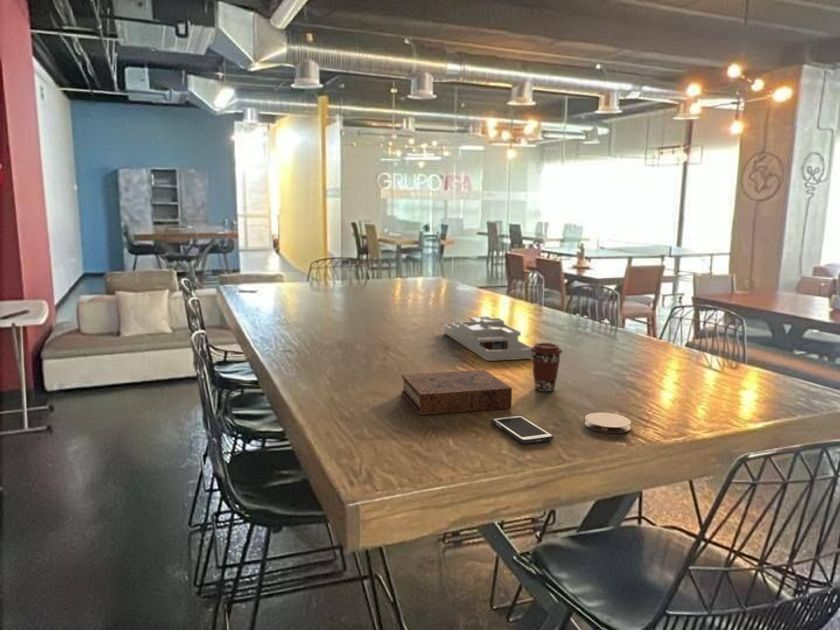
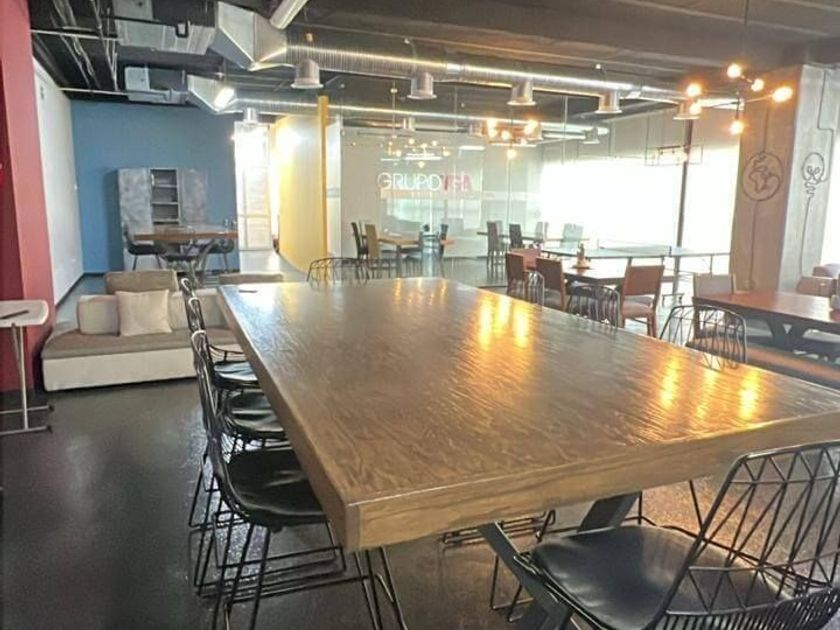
- coaster [584,412,632,434]
- book [401,369,513,416]
- desk organizer [443,315,533,362]
- coffee cup [531,342,563,393]
- cell phone [491,414,555,445]
